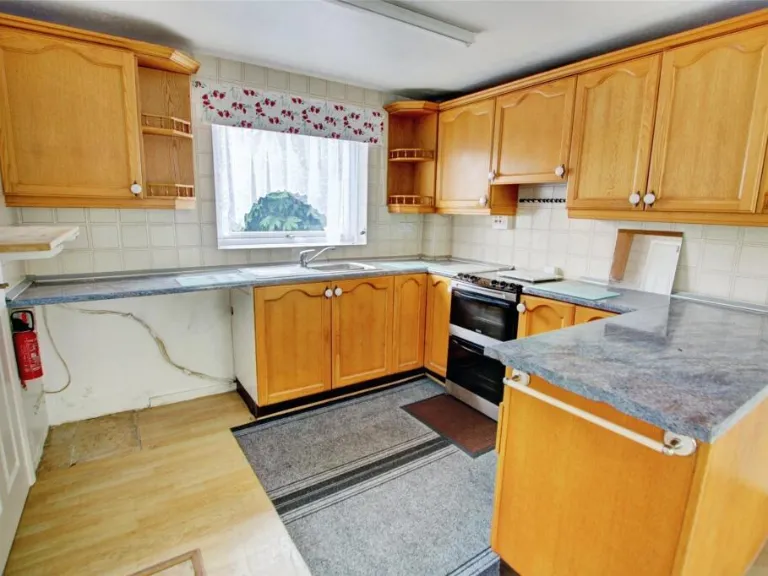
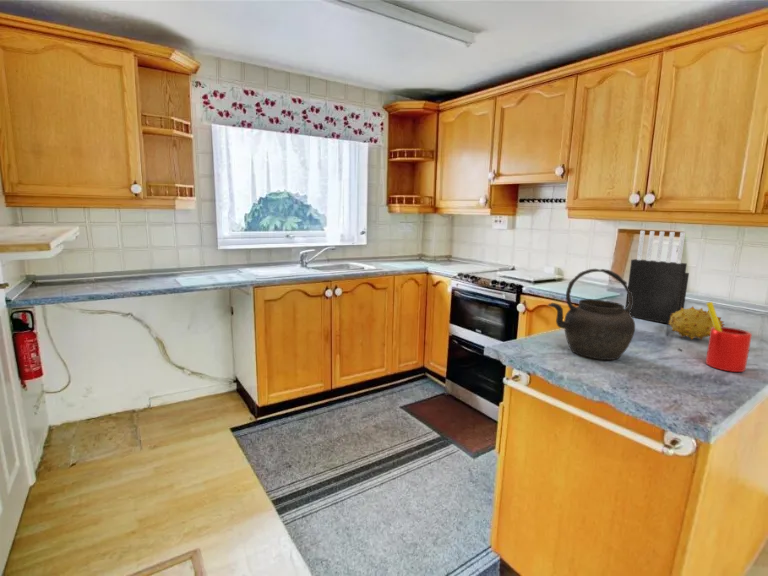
+ straw [705,301,753,373]
+ fruit [668,305,726,341]
+ knife block [624,230,690,325]
+ kettle [547,268,636,361]
